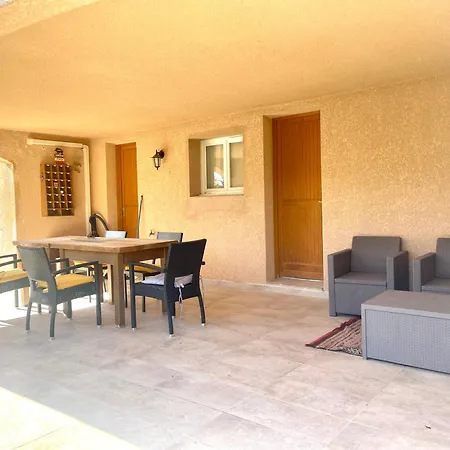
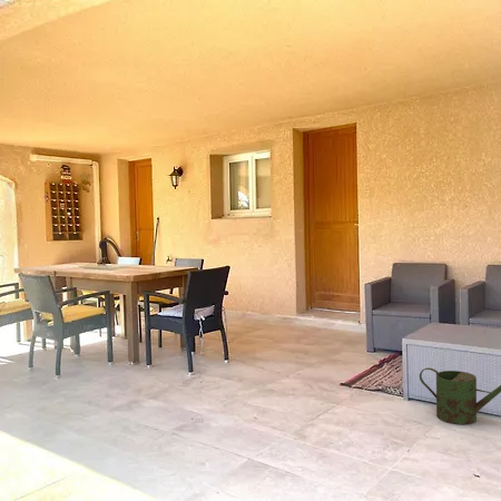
+ watering can [419,366,501,425]
